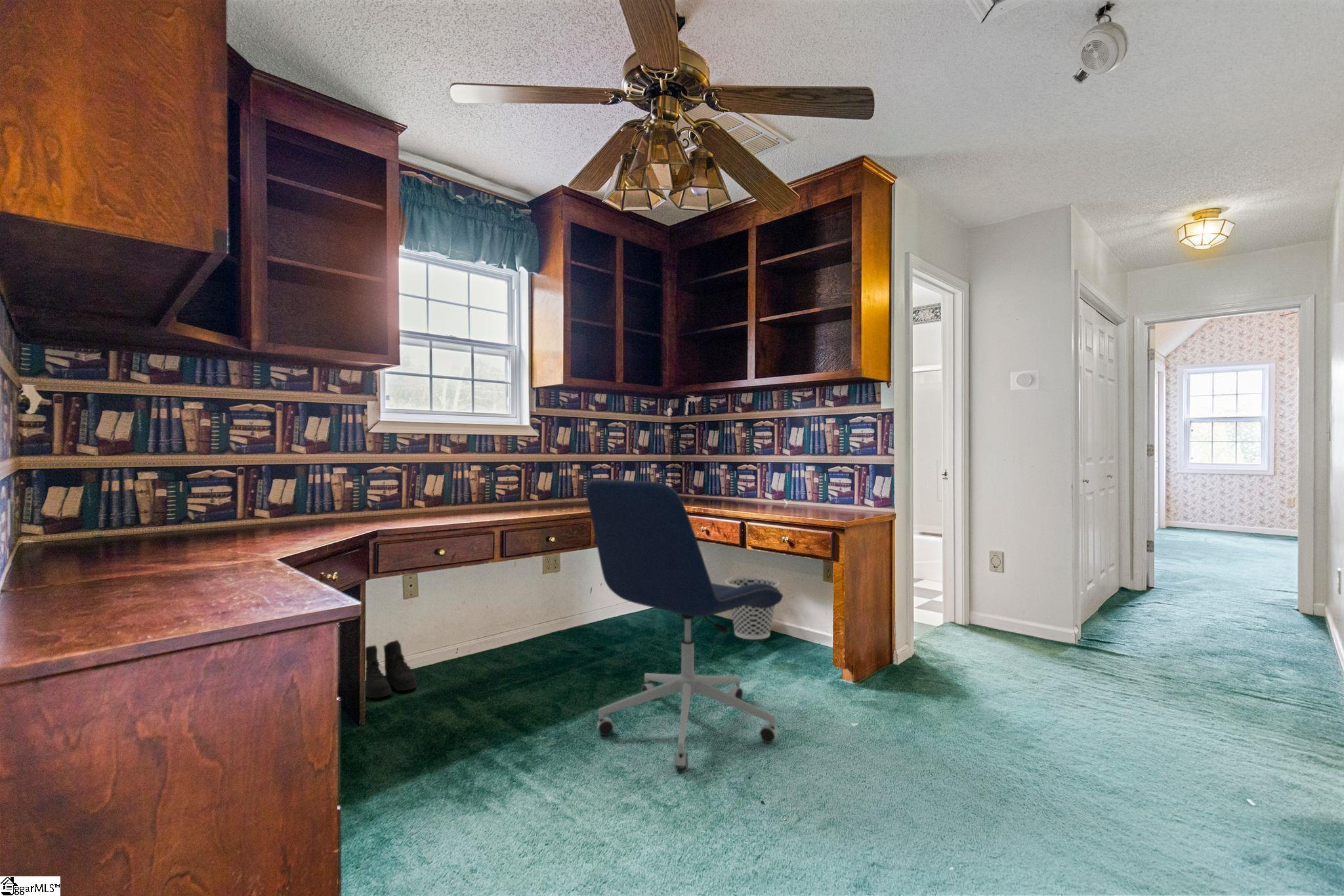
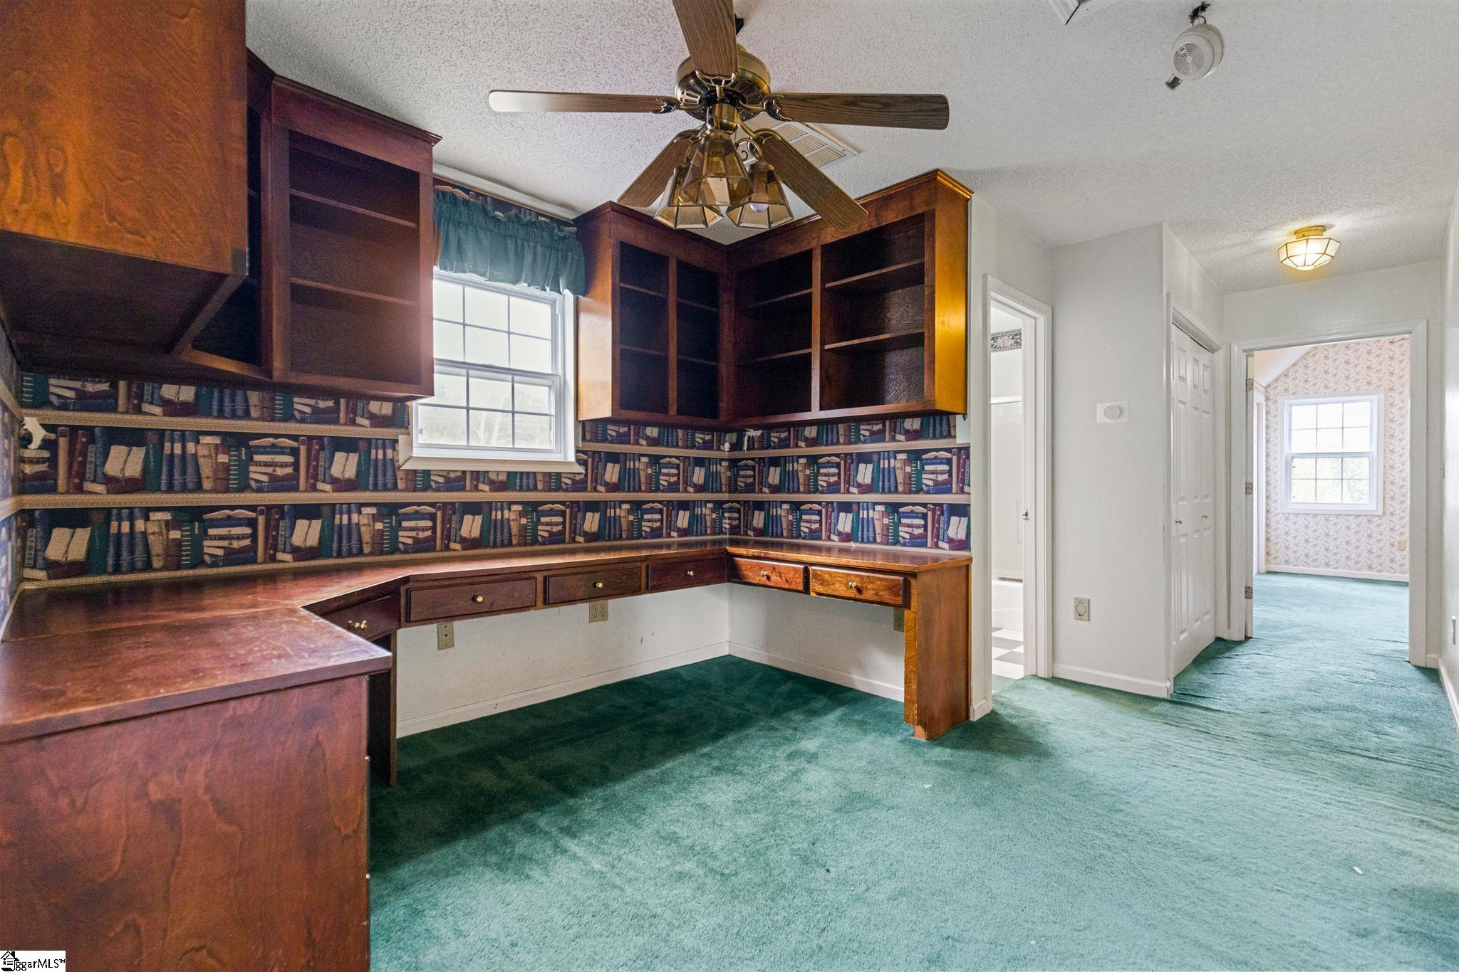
- boots [365,640,417,699]
- wastebasket [724,575,780,640]
- office chair [585,478,784,769]
